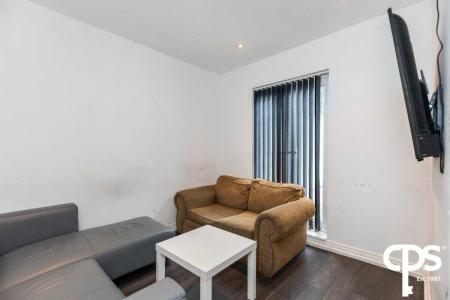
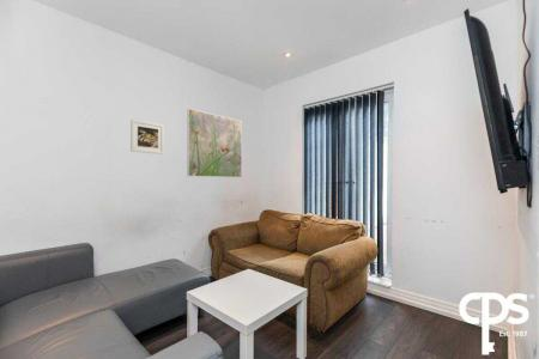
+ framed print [186,108,243,178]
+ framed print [129,118,165,156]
